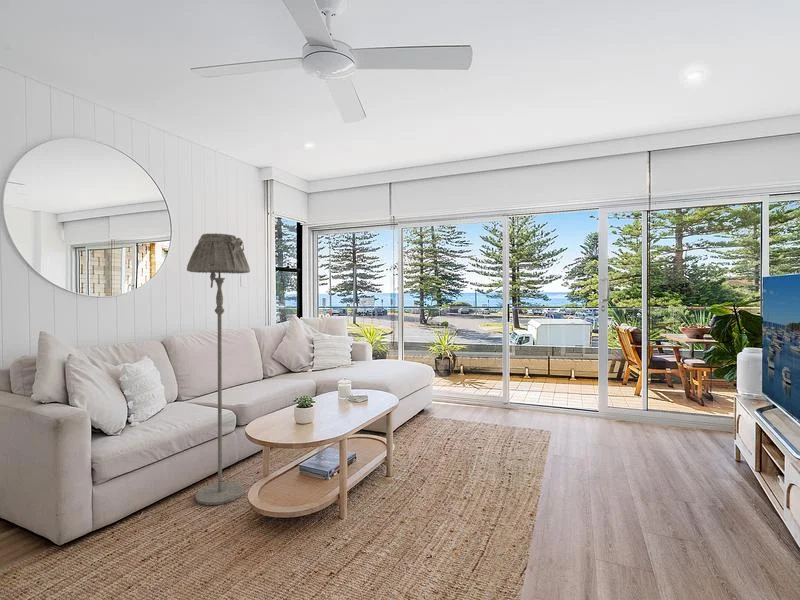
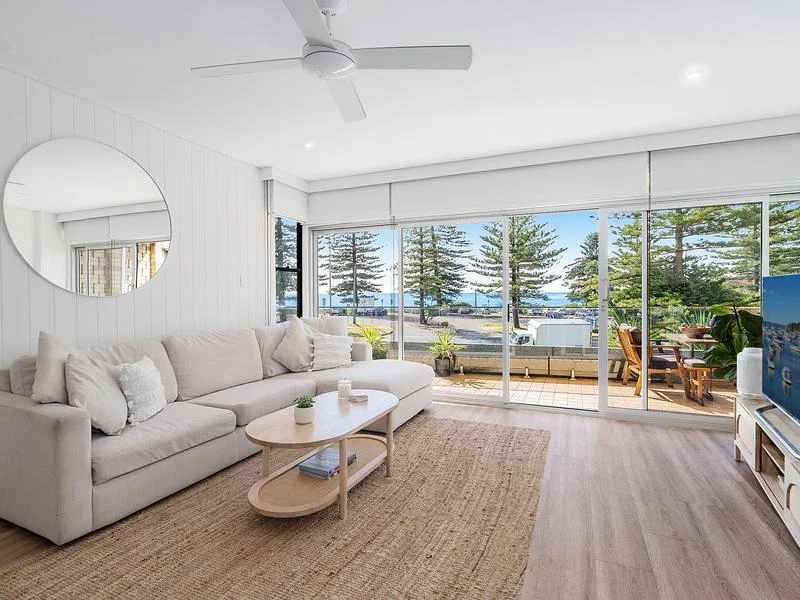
- floor lamp [186,232,251,506]
